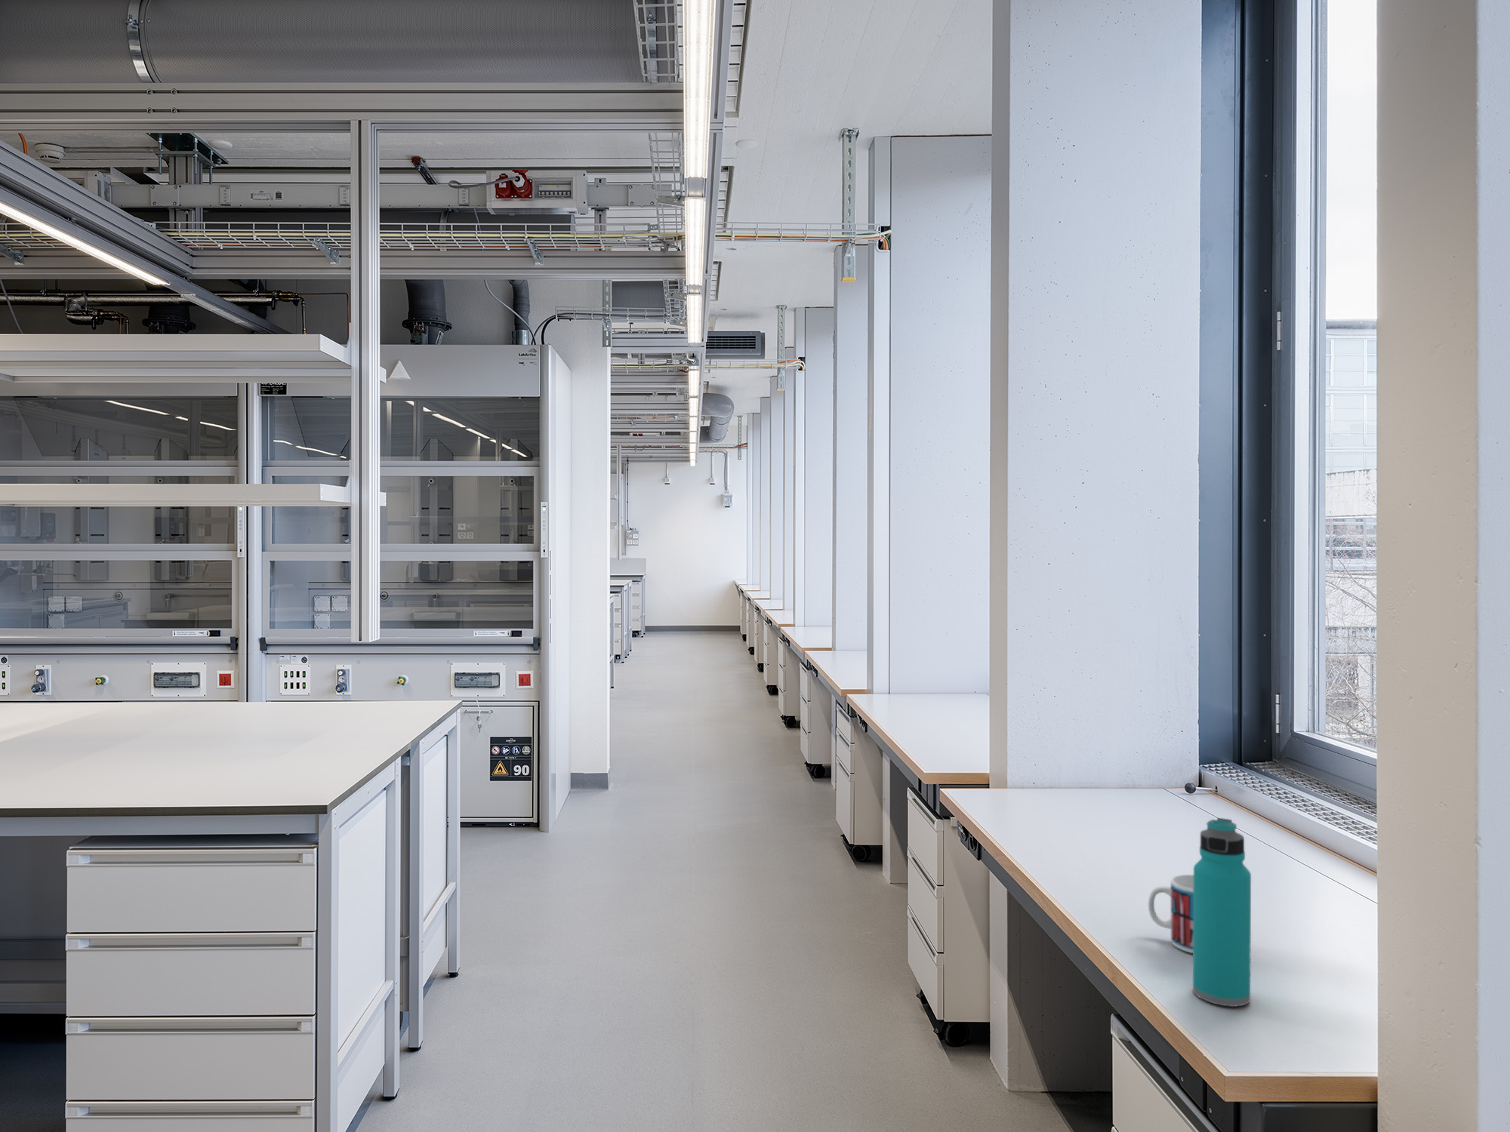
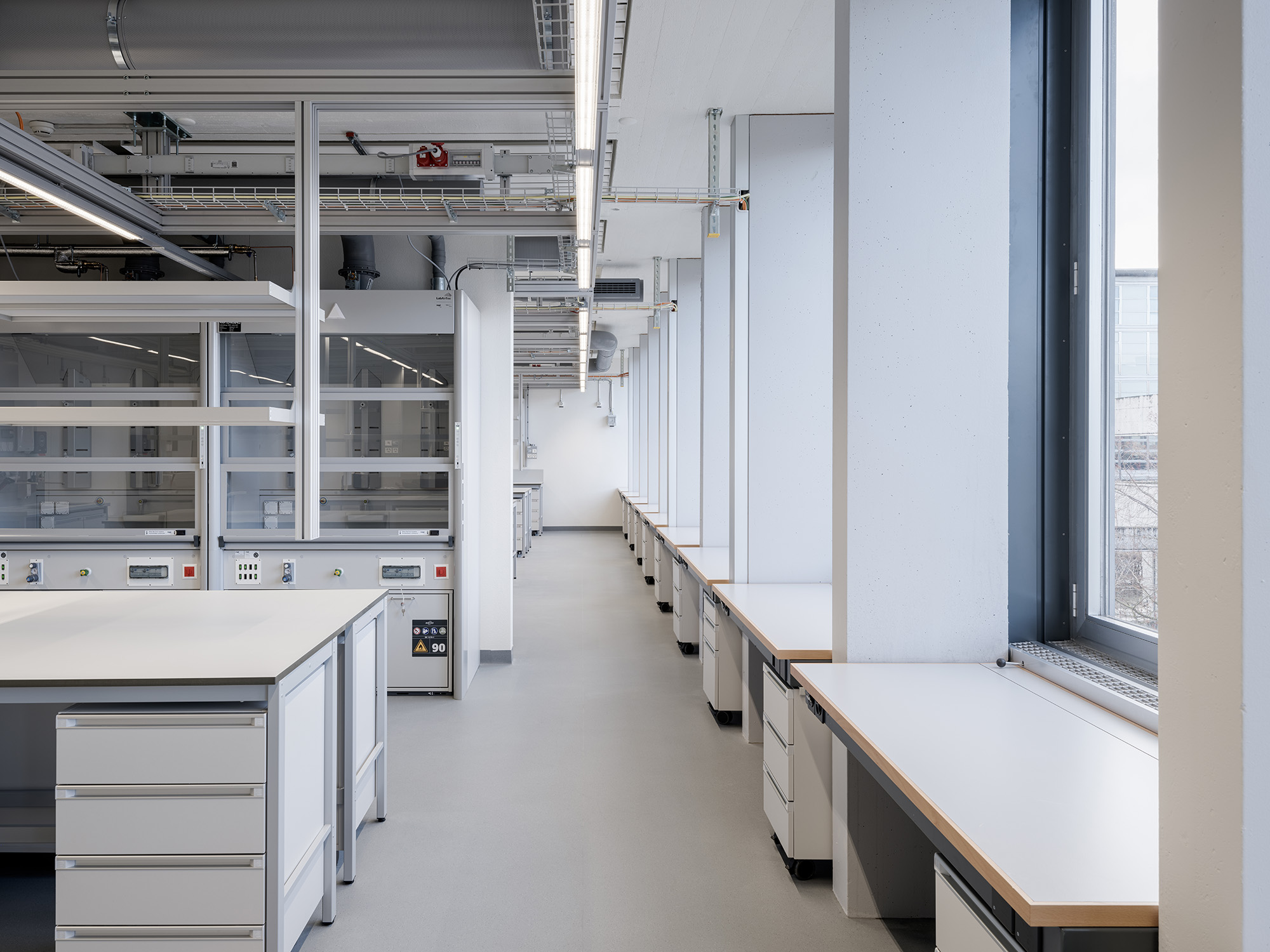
- mug [1147,874,1194,954]
- water bottle [1193,817,1252,1007]
